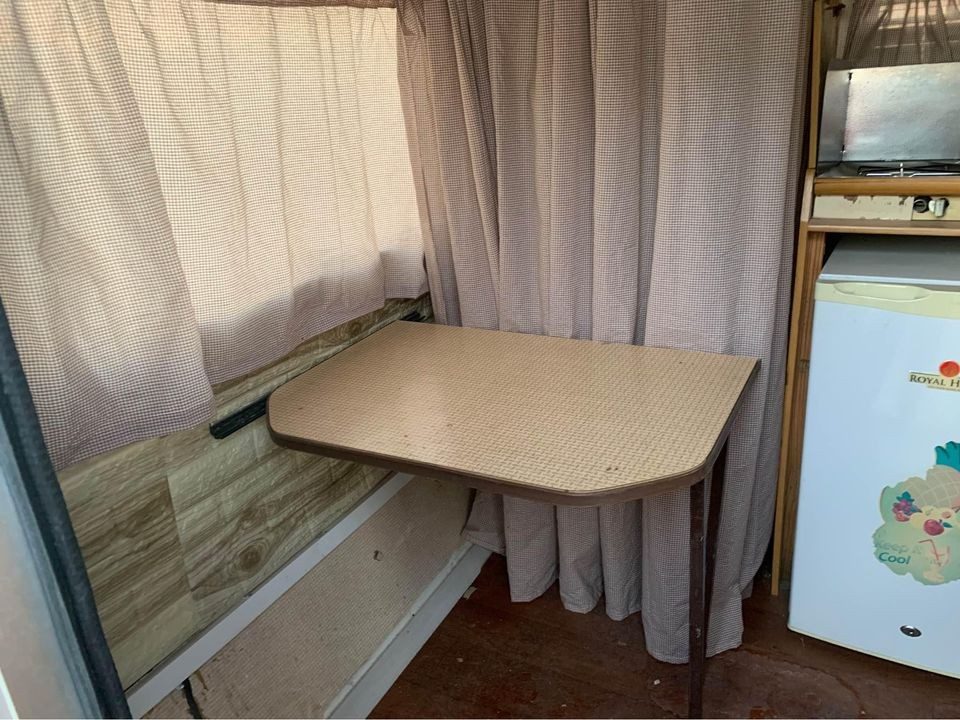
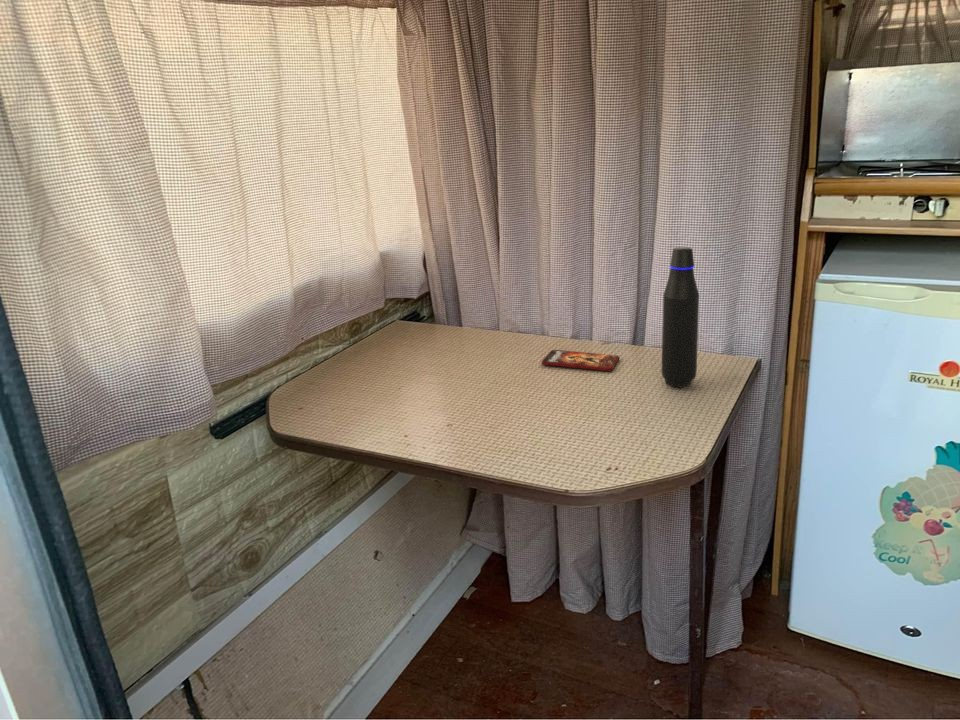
+ water bottle [661,246,700,389]
+ smartphone [541,349,620,372]
